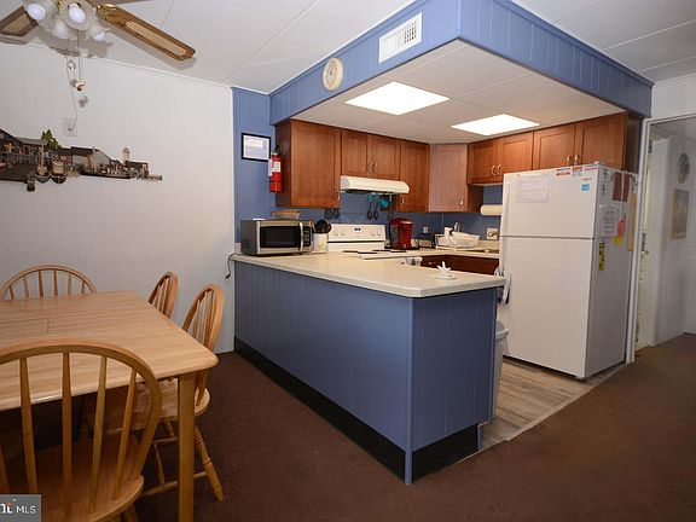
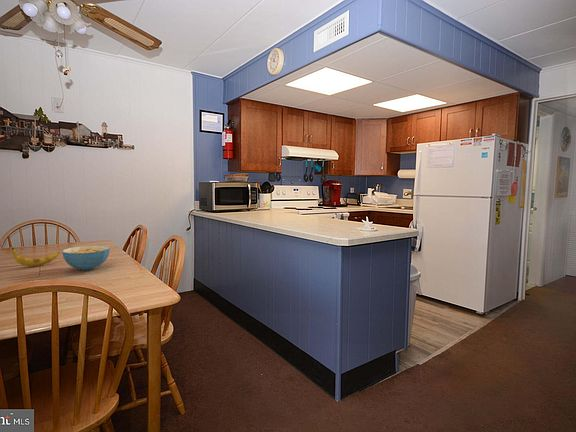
+ banana [11,247,60,267]
+ cereal bowl [62,245,111,271]
